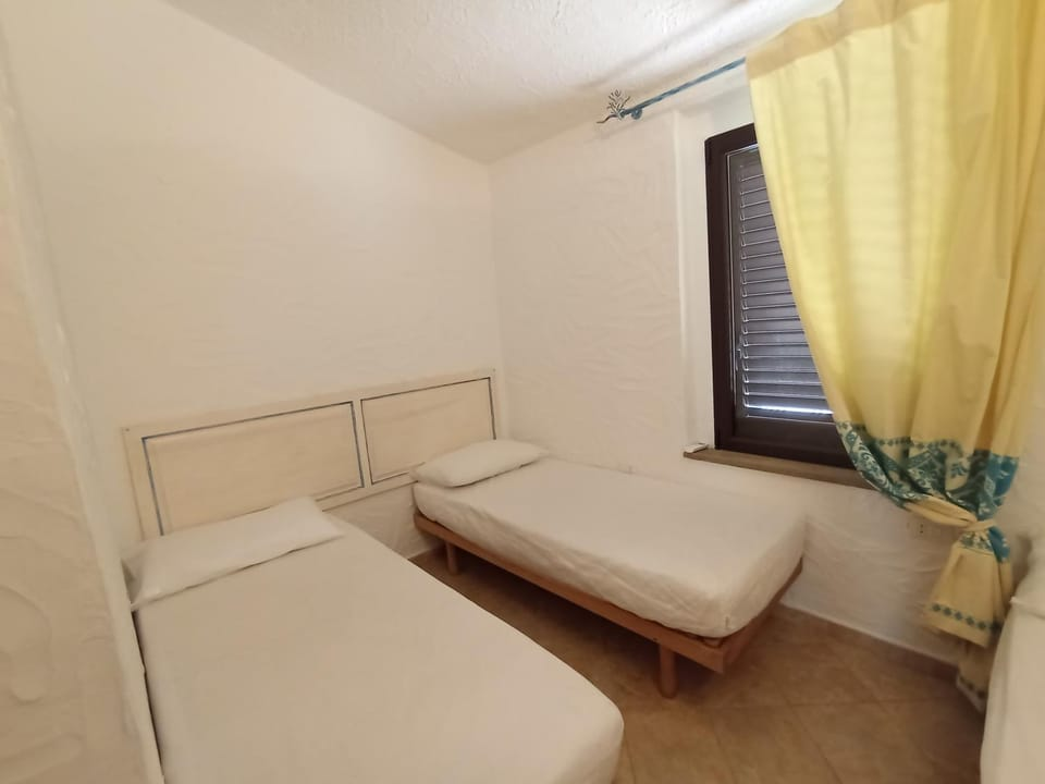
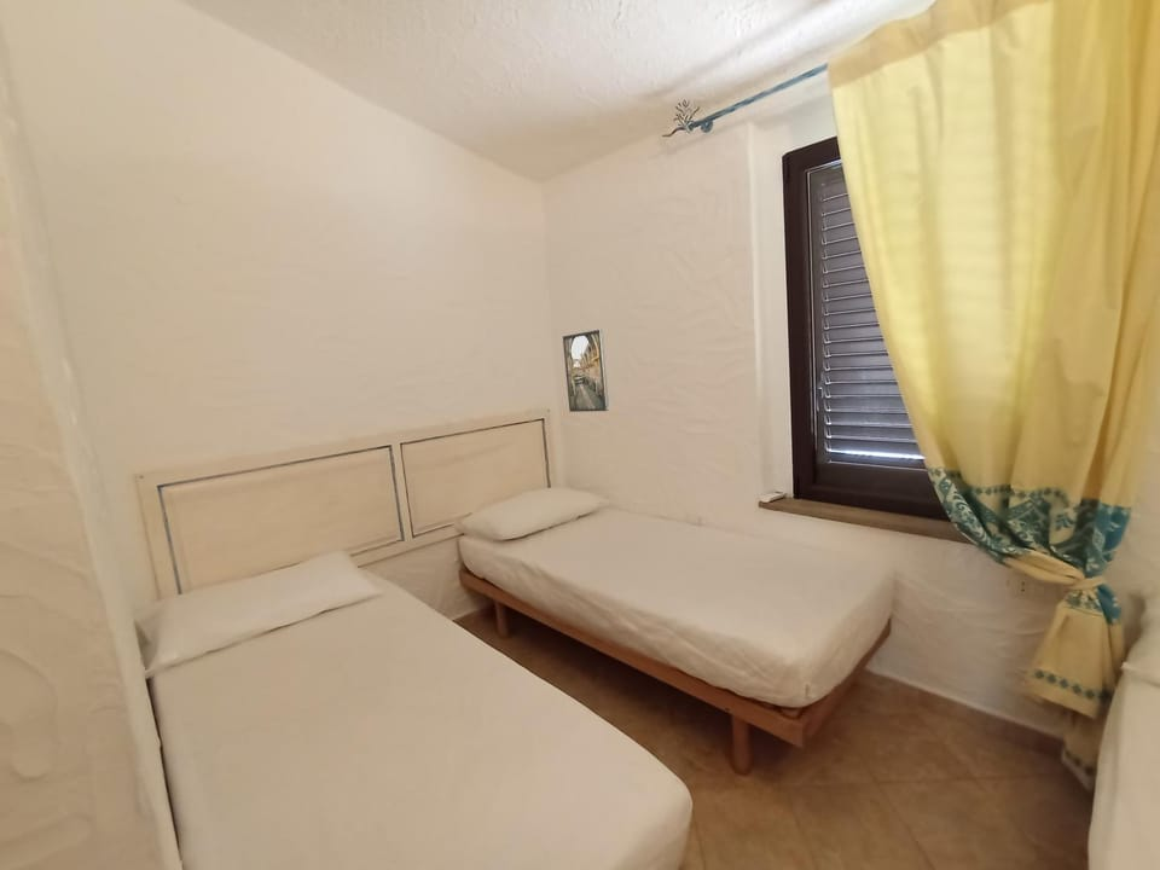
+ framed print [562,329,610,413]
